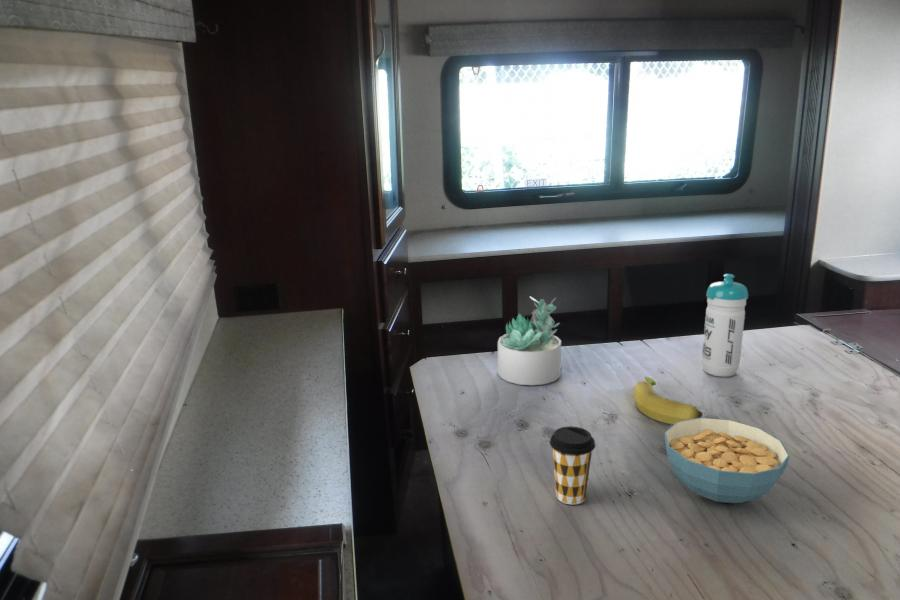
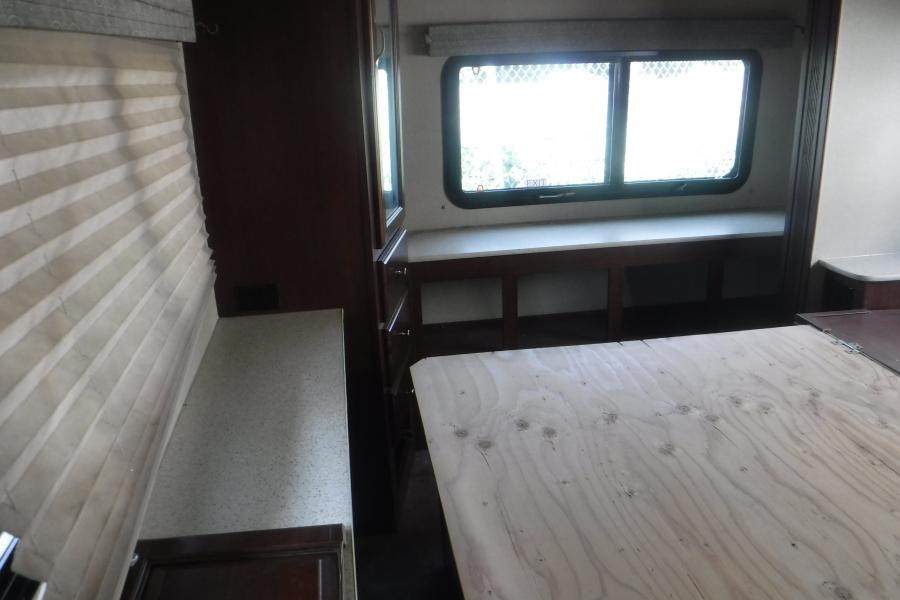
- cereal bowl [664,417,791,504]
- water bottle [701,273,749,378]
- coffee cup [549,425,596,505]
- banana [632,375,704,425]
- succulent plant [497,296,562,386]
